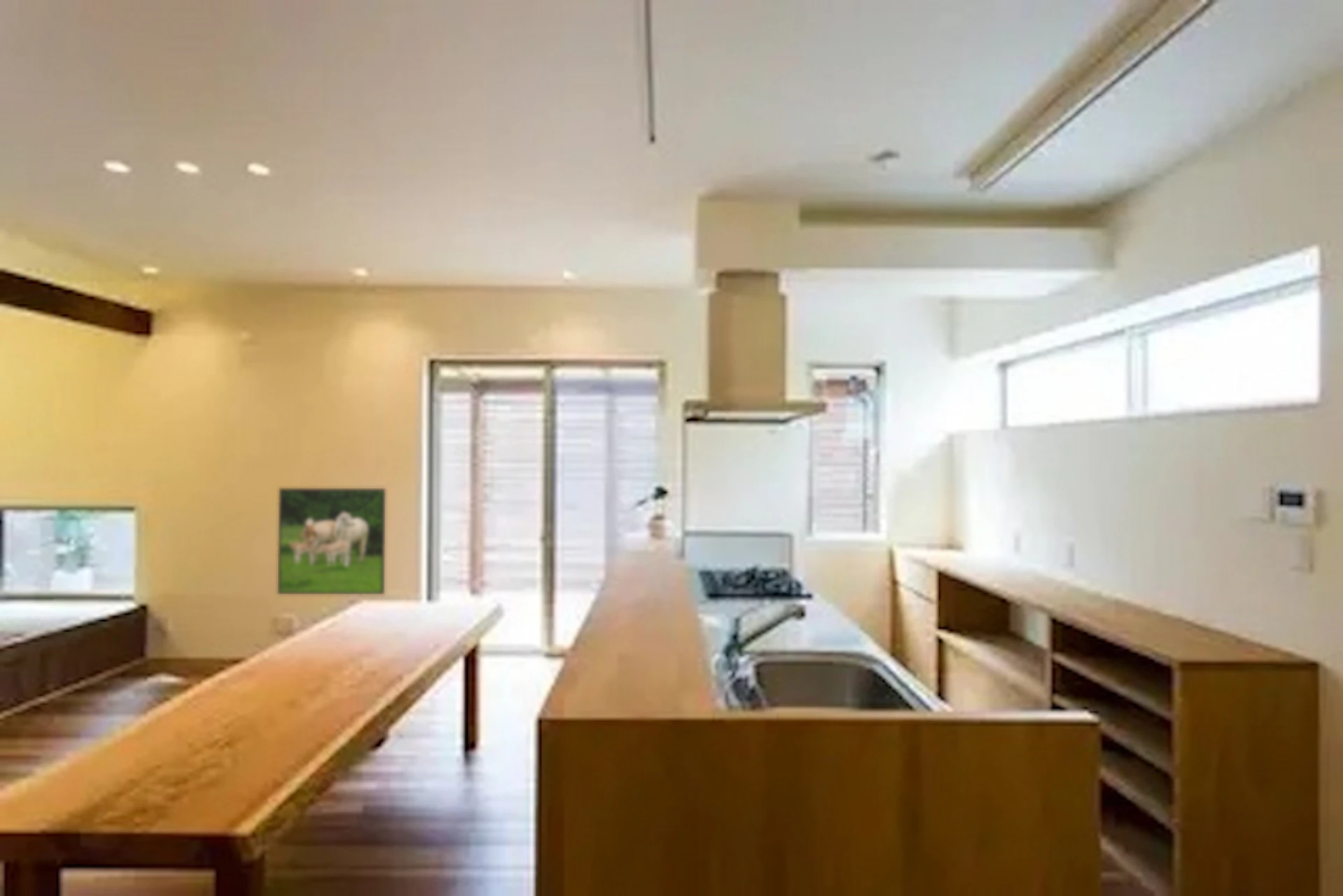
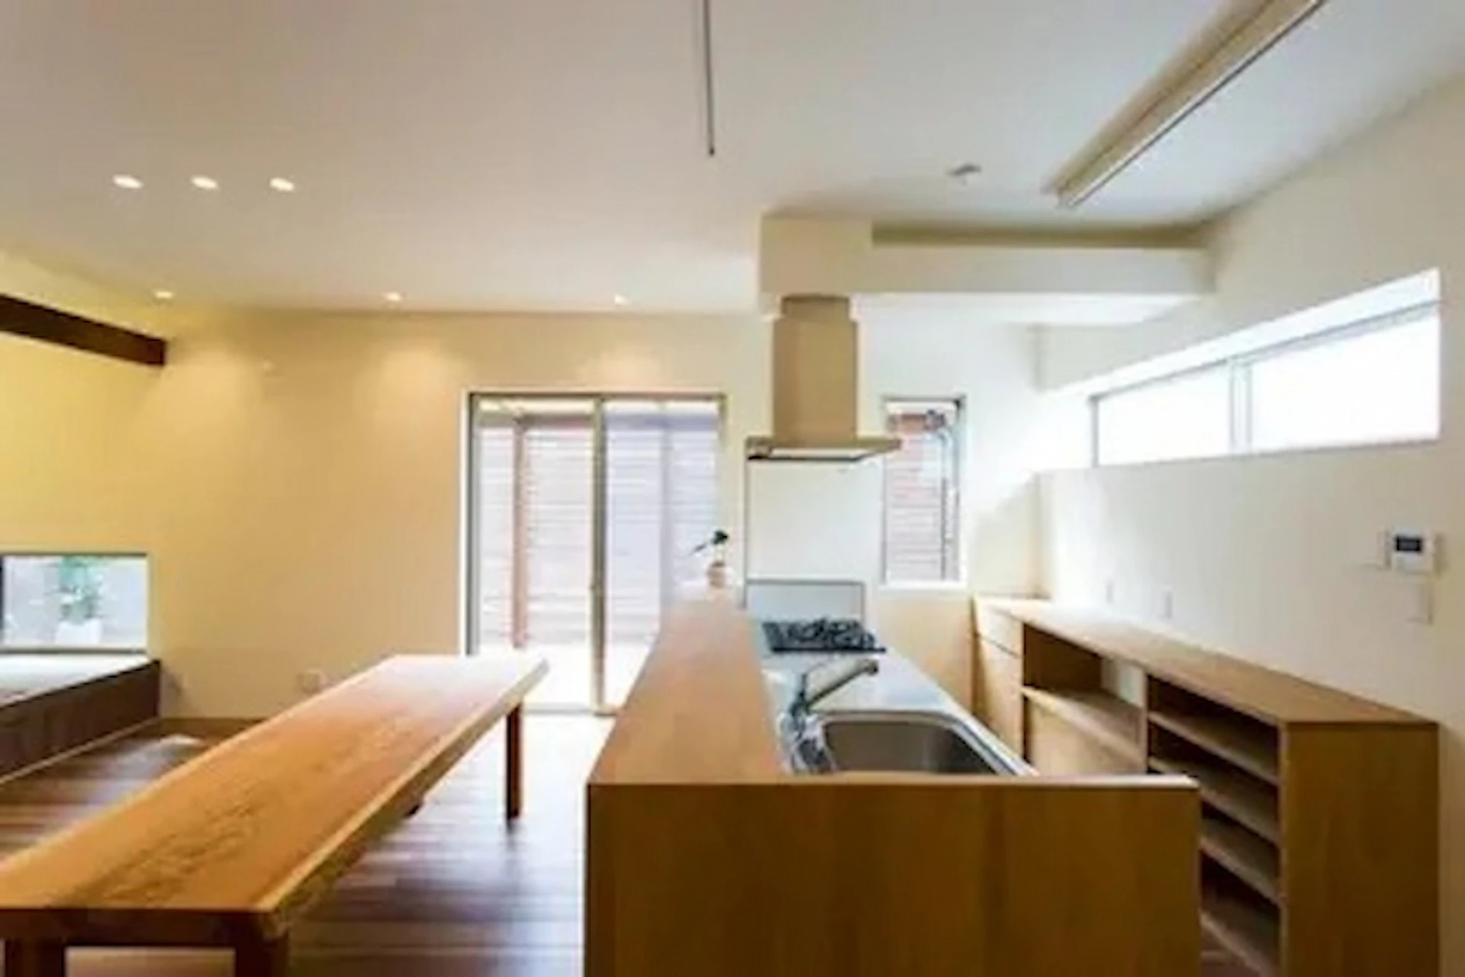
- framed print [277,488,386,595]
